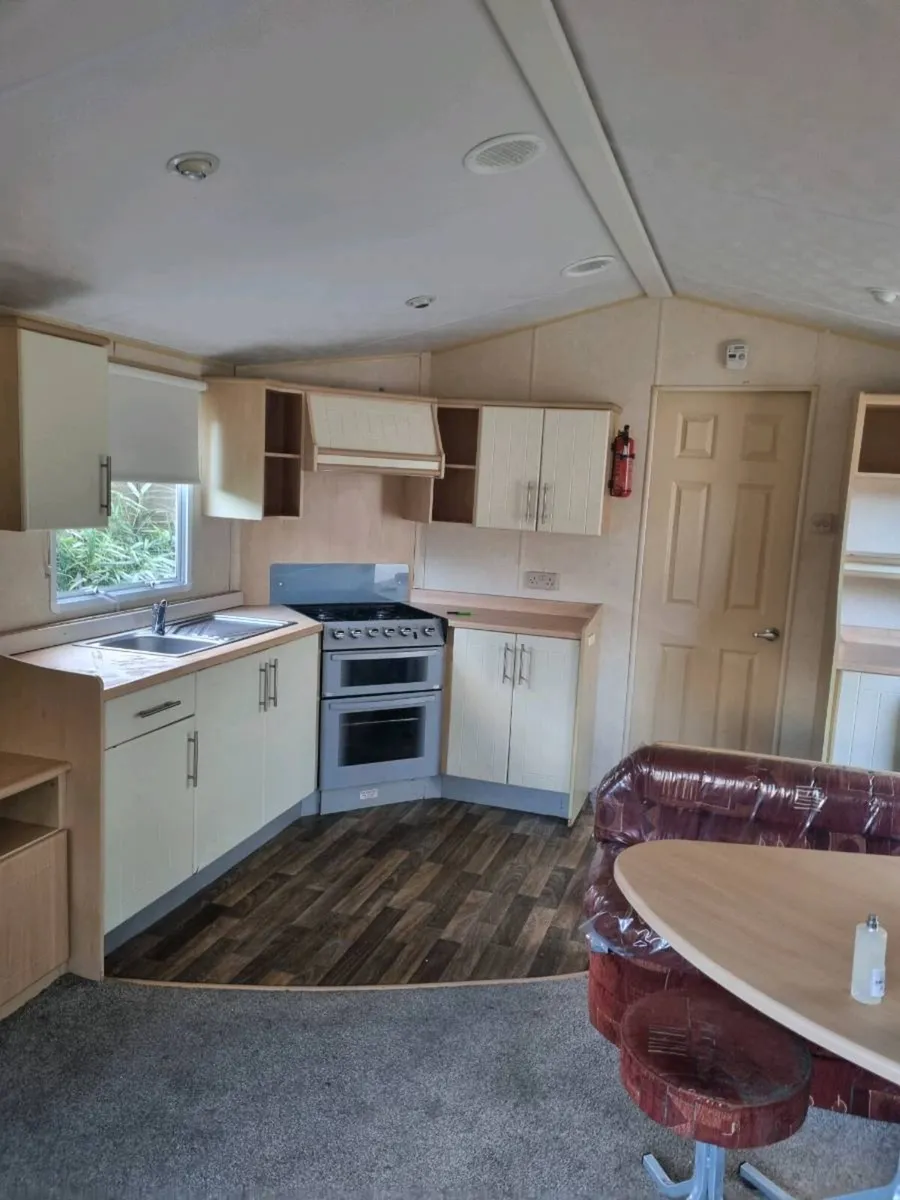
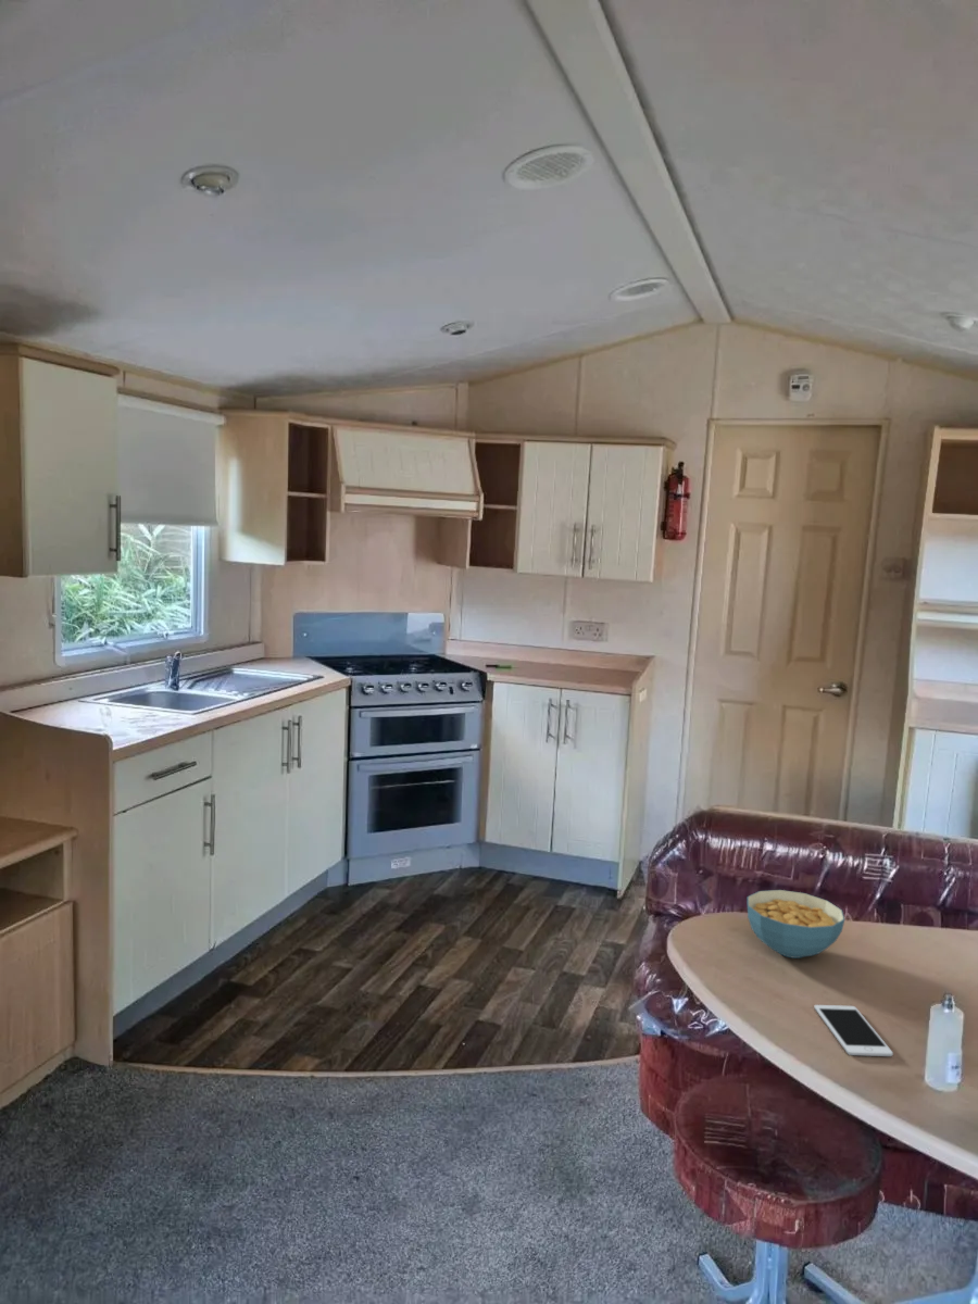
+ cell phone [813,1004,894,1057]
+ cereal bowl [747,889,845,960]
